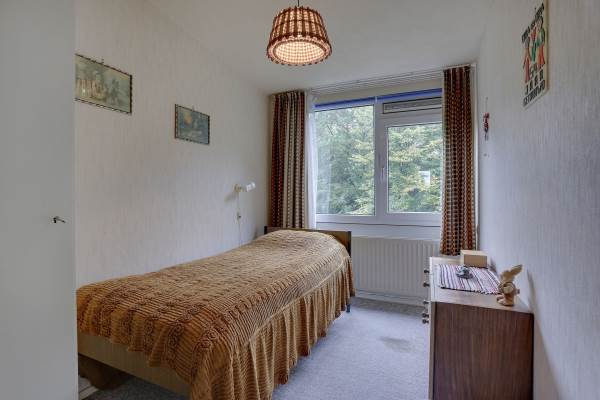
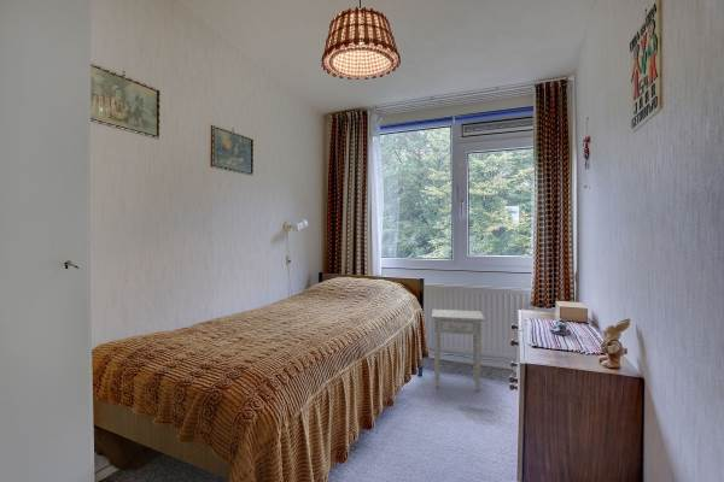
+ nightstand [431,308,485,393]
